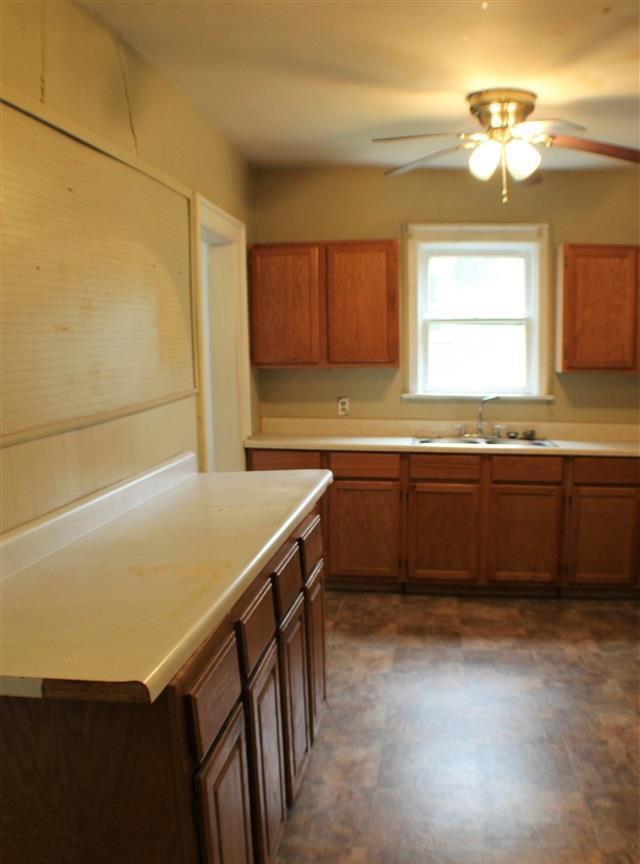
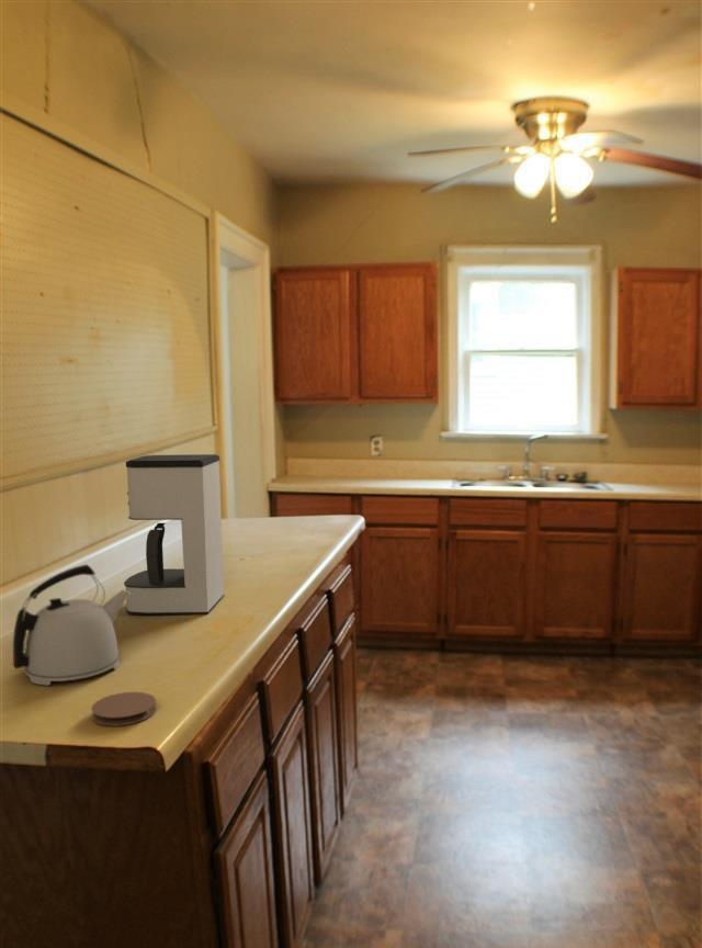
+ coffee maker [123,453,226,616]
+ kettle [11,563,131,686]
+ coaster [90,691,158,727]
